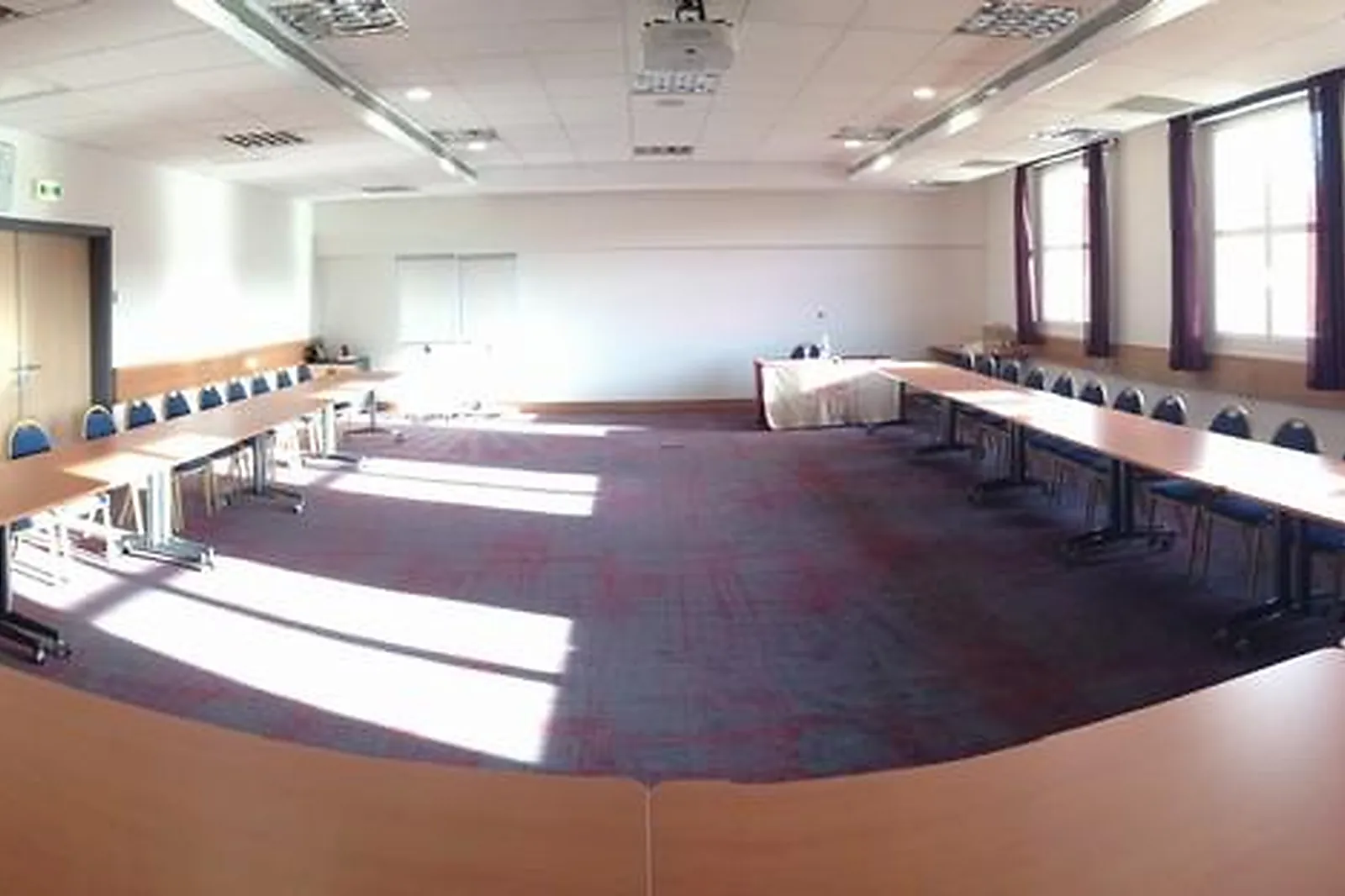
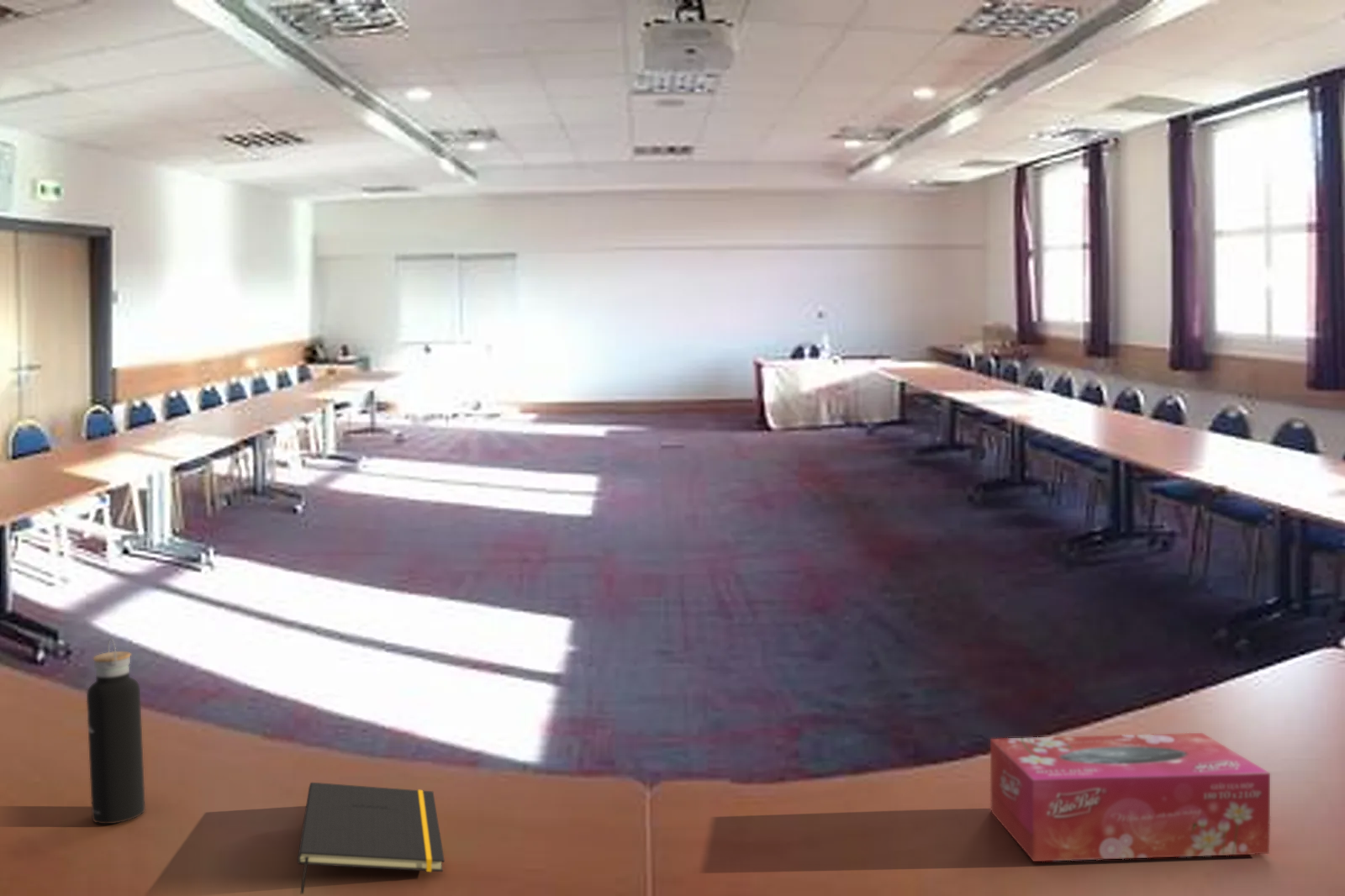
+ notepad [297,782,446,894]
+ tissue box [989,732,1271,862]
+ water bottle [86,637,146,825]
